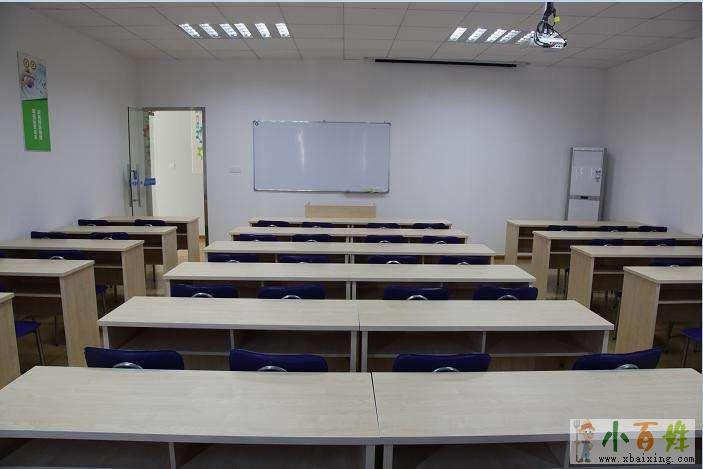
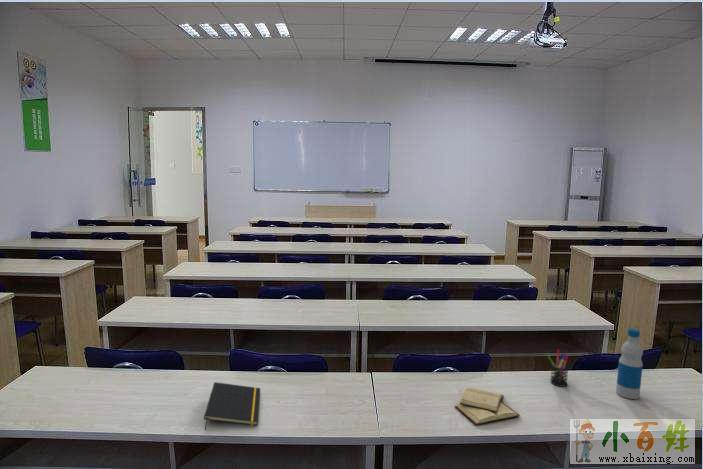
+ notepad [203,381,261,431]
+ diary [454,386,521,426]
+ bottle [615,327,644,400]
+ pen holder [547,349,570,388]
